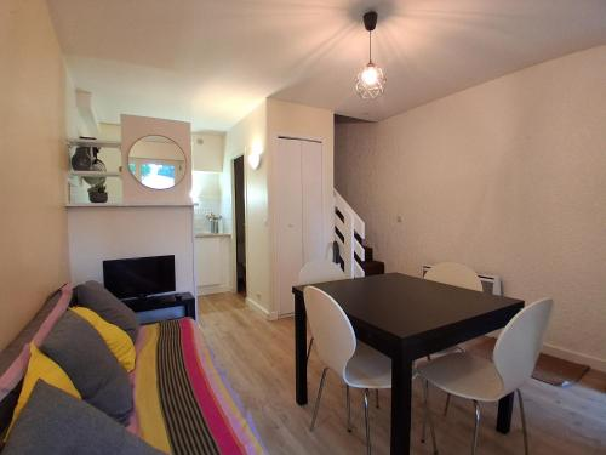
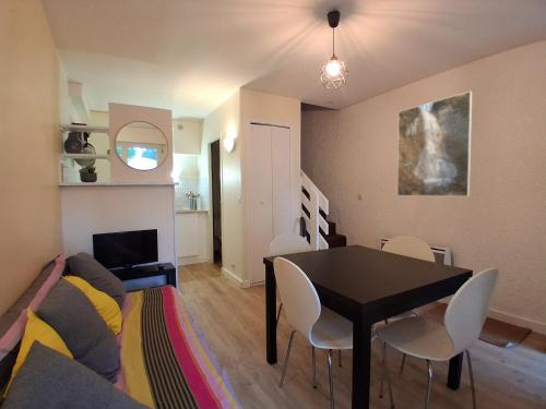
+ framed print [396,91,473,197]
